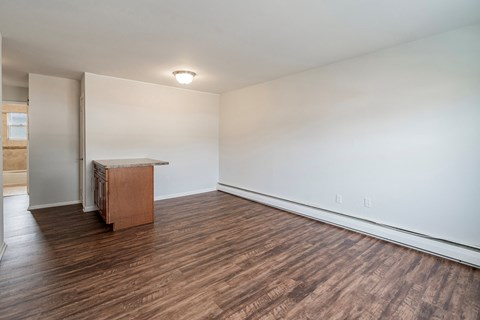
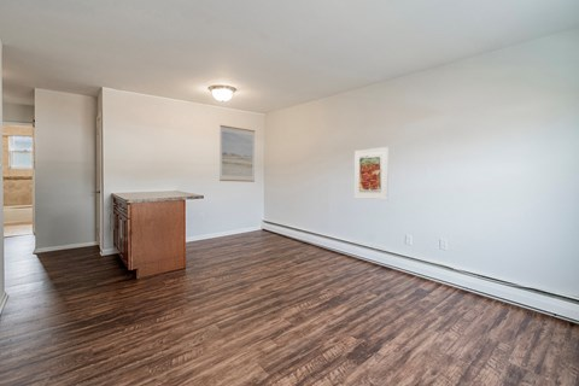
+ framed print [352,146,390,201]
+ wall art [218,124,256,183]
